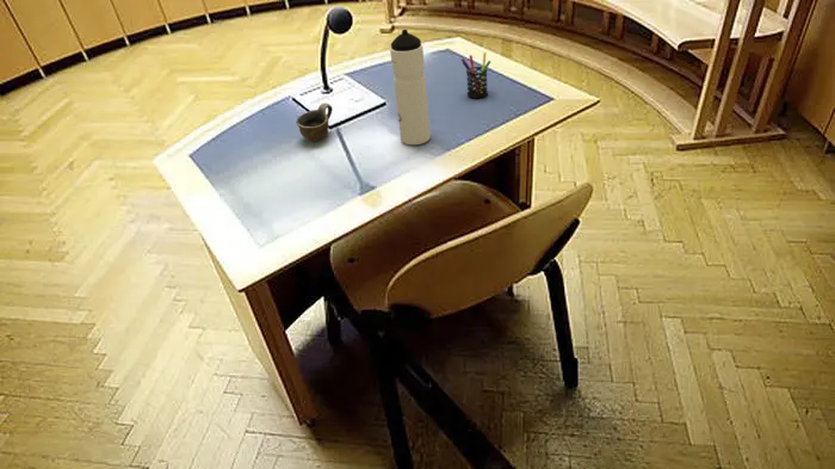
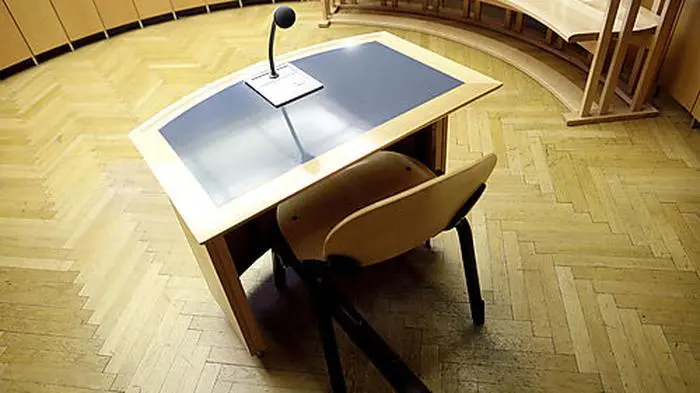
- pen holder [459,51,491,99]
- water bottle [389,29,432,146]
- cup [295,103,334,143]
